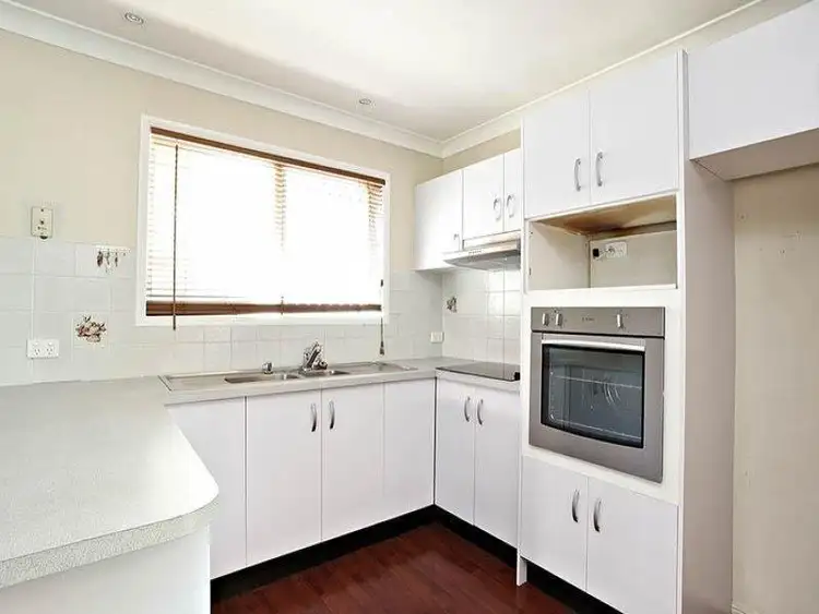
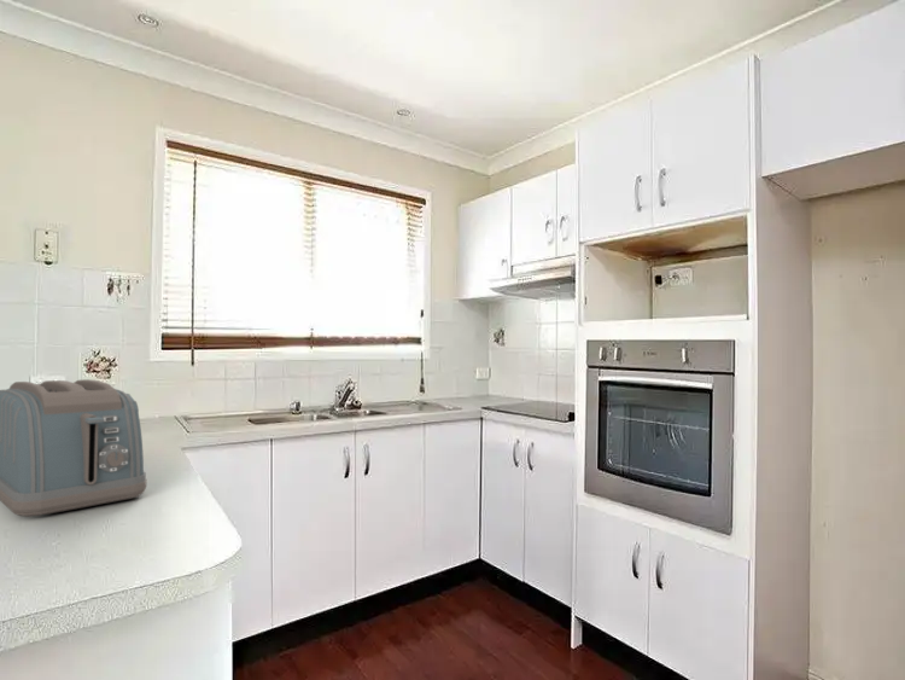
+ toaster [0,378,147,518]
